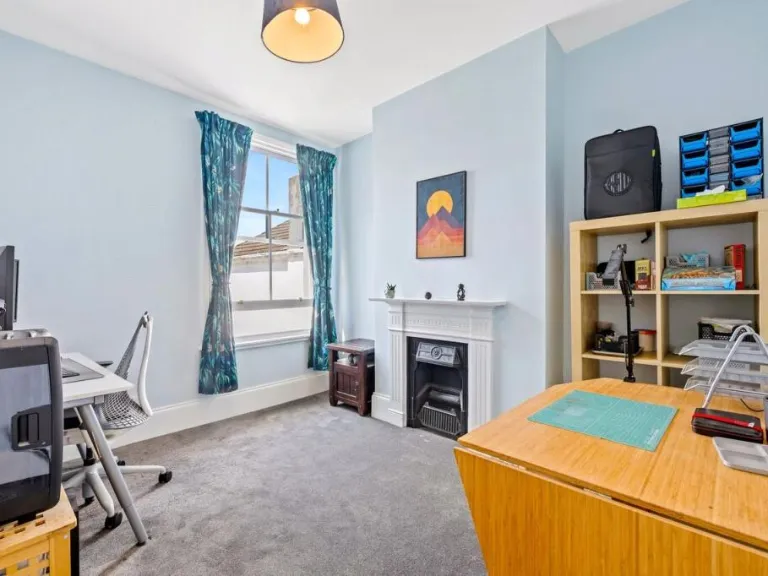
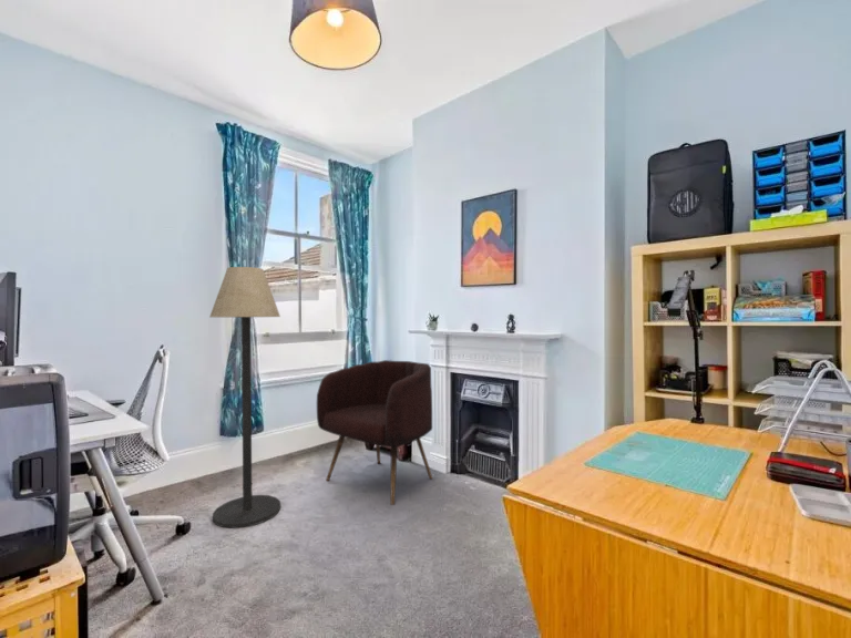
+ floor lamp [208,266,281,529]
+ armchair [316,359,433,506]
